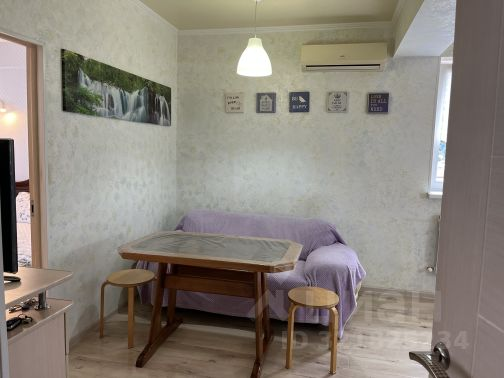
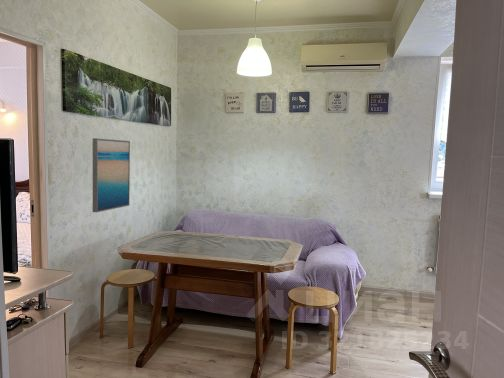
+ wall art [92,137,131,213]
